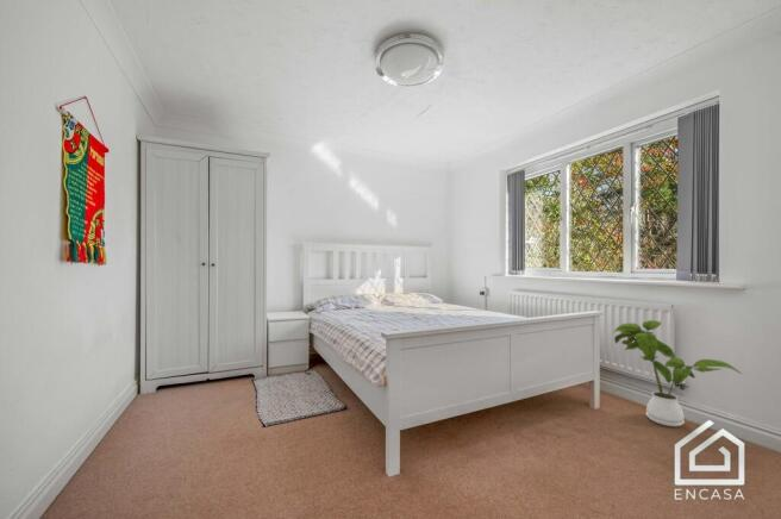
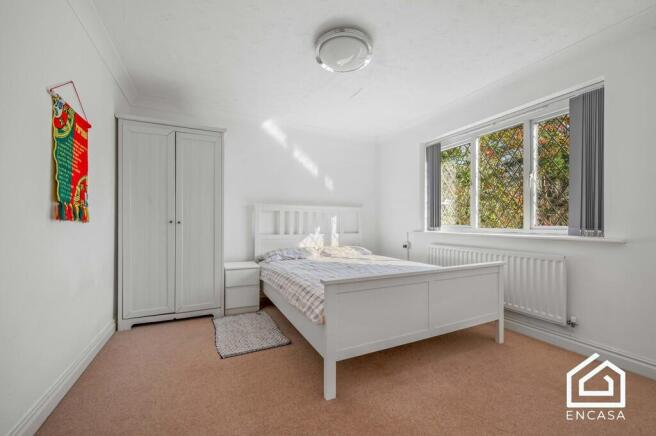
- house plant [612,319,743,427]
